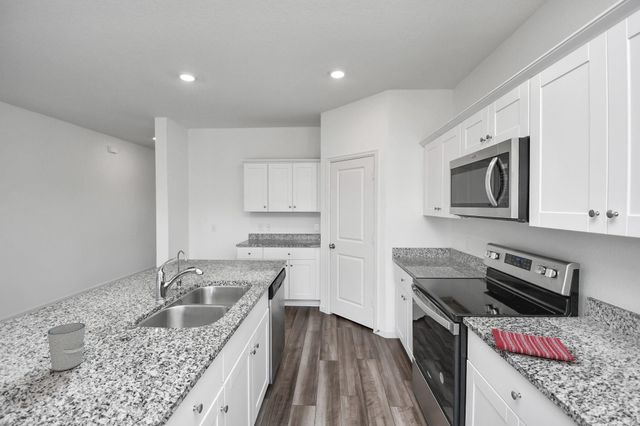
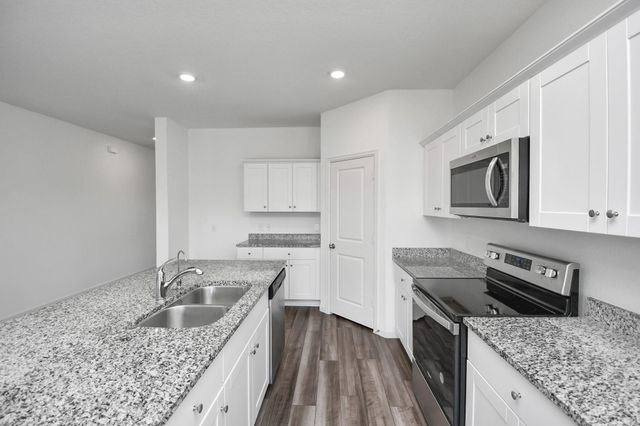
- dish towel [491,328,576,362]
- cup [47,322,86,372]
